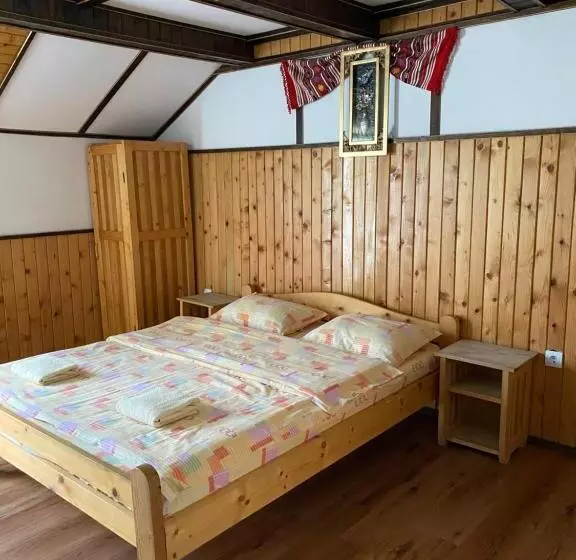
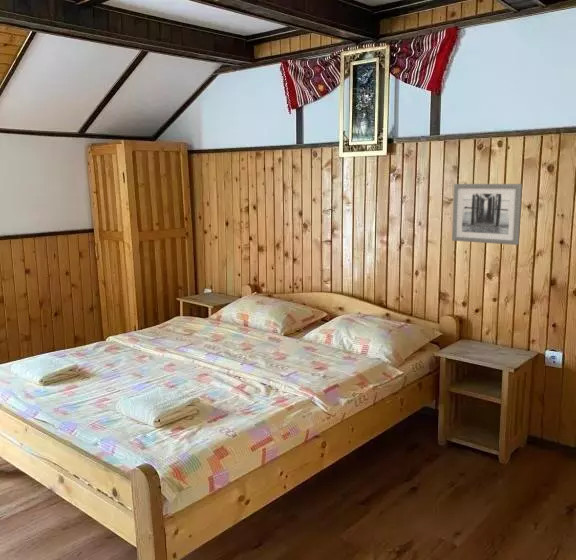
+ wall art [451,183,523,246]
